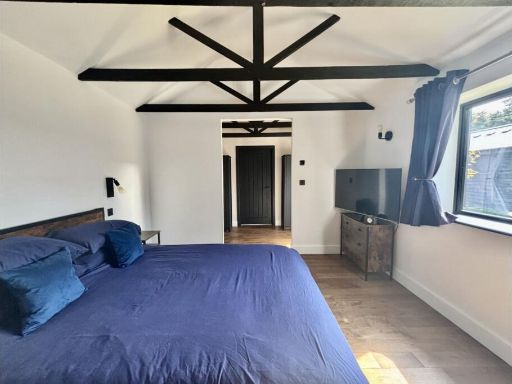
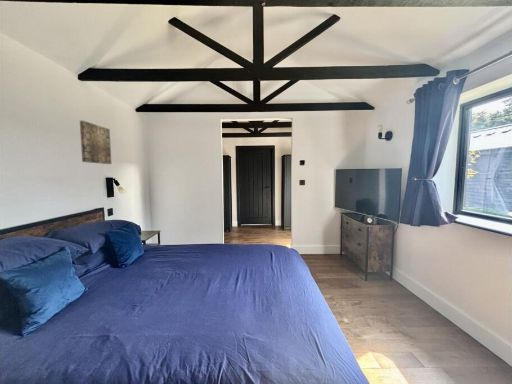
+ wall art [79,120,112,165]
